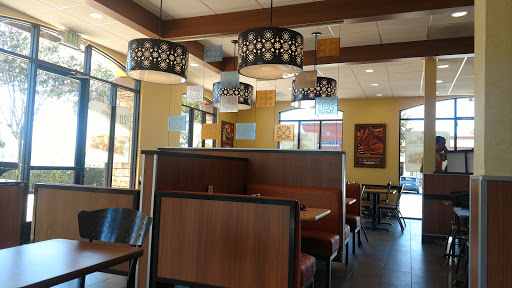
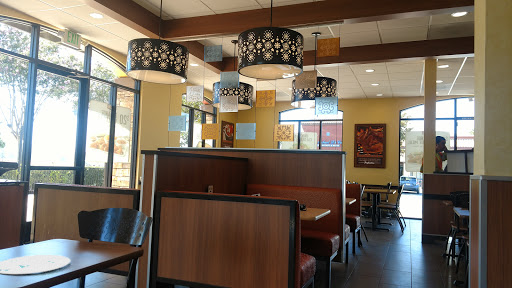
+ plate [0,254,71,275]
